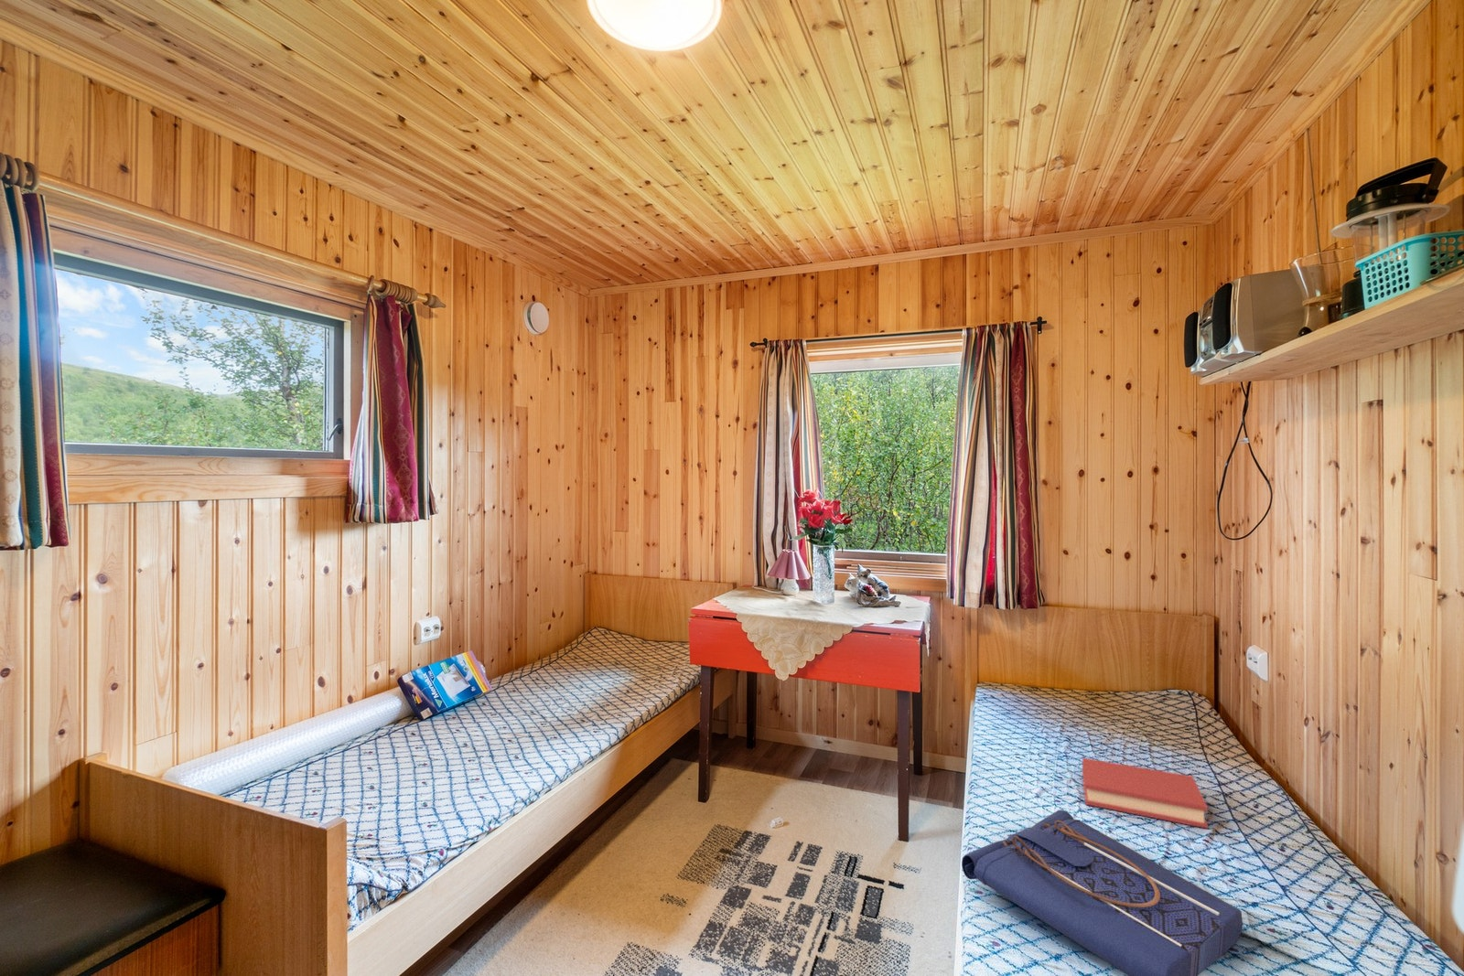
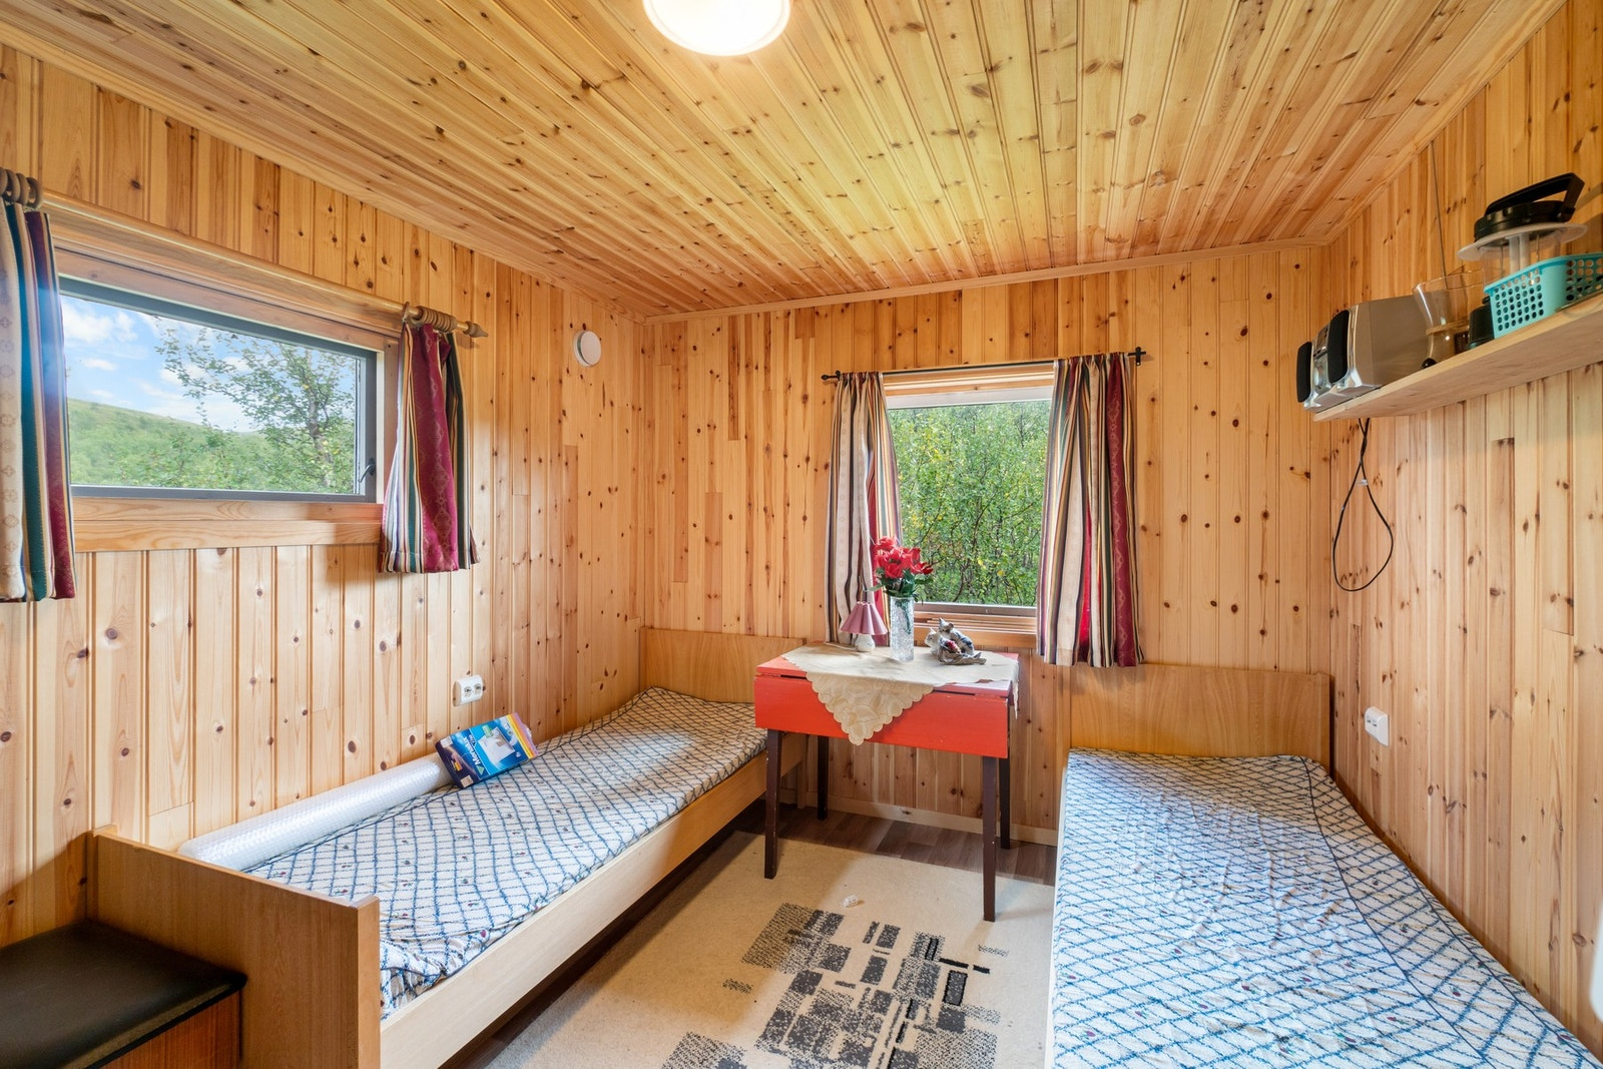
- hardback book [1082,756,1209,830]
- tote bag [961,809,1244,976]
